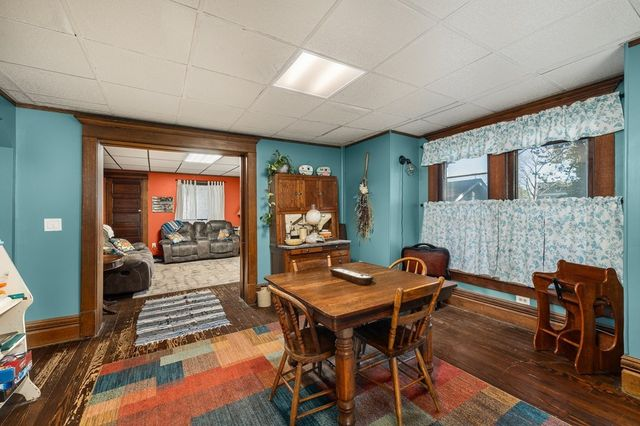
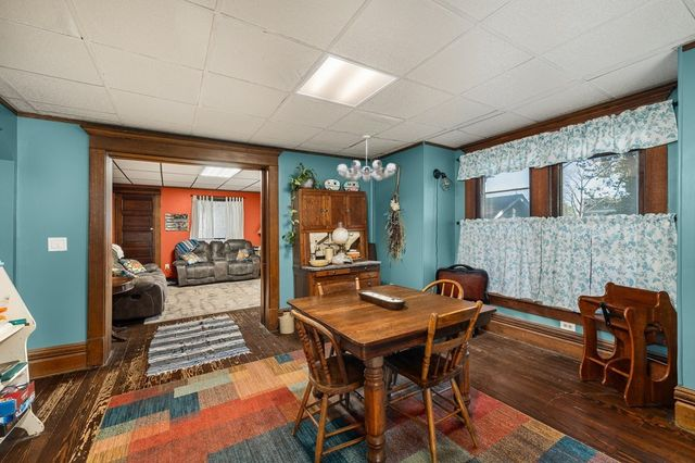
+ chandelier [336,135,397,183]
